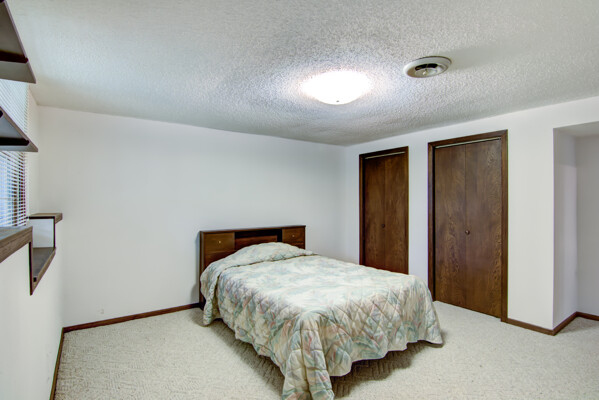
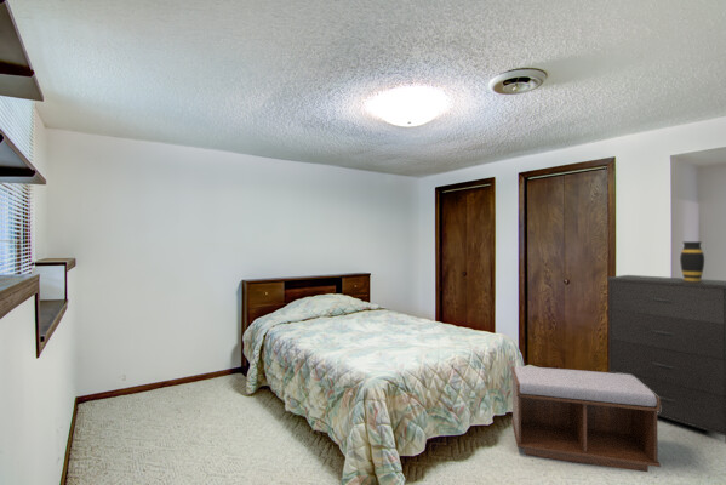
+ vase [679,240,705,281]
+ dresser [606,274,726,445]
+ bench [510,365,662,473]
